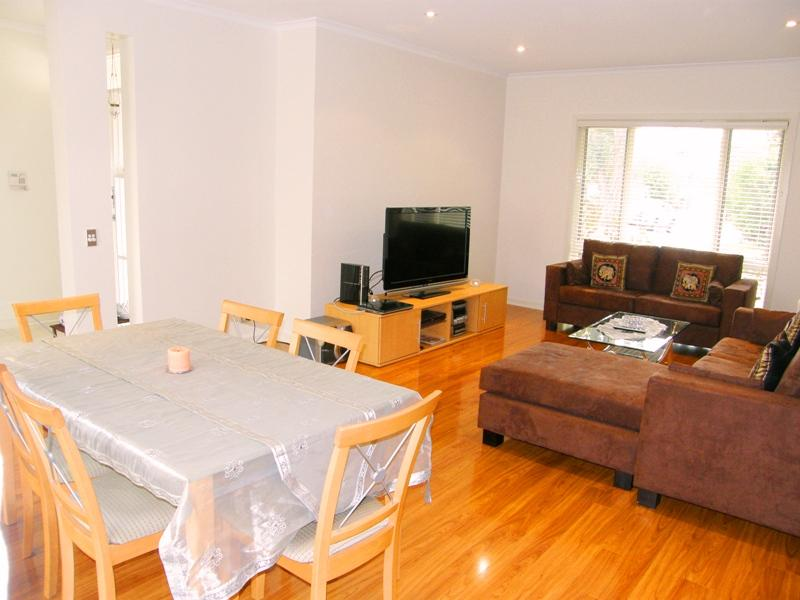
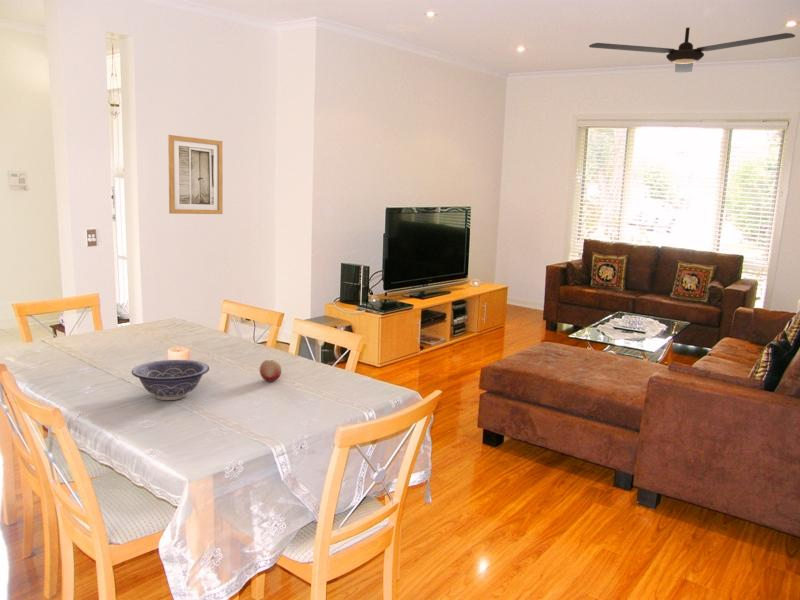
+ decorative bowl [131,359,210,401]
+ fruit [259,359,282,383]
+ ceiling fan [588,26,796,73]
+ wall art [167,134,224,215]
